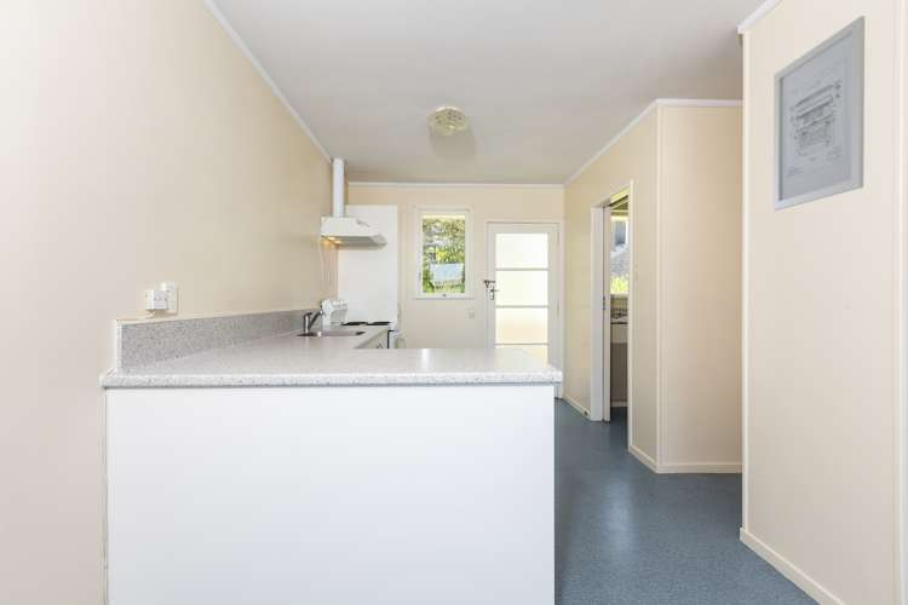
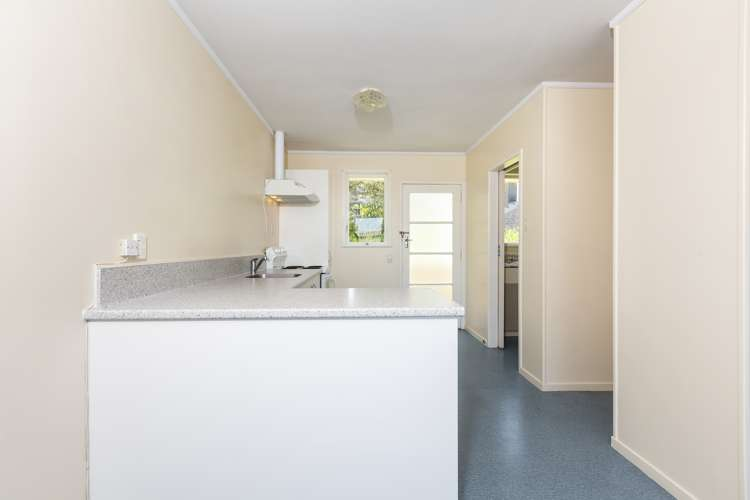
- wall art [772,15,866,212]
